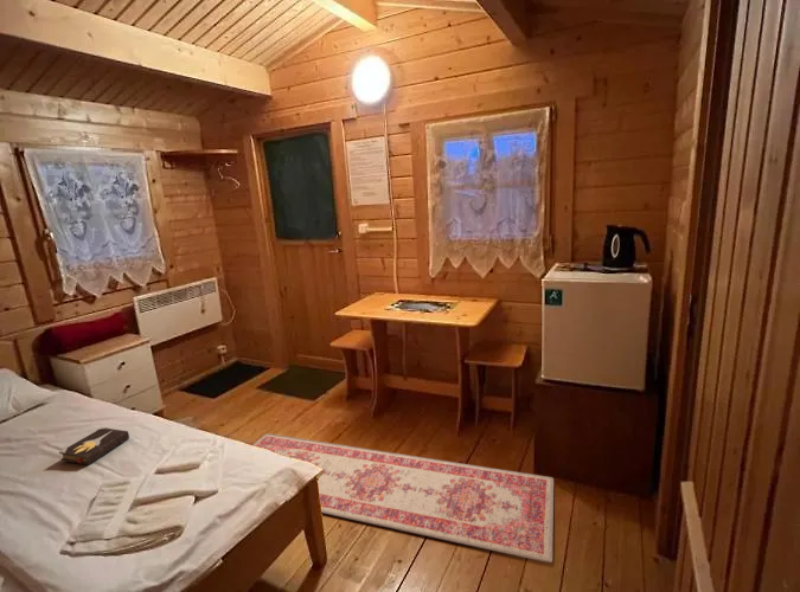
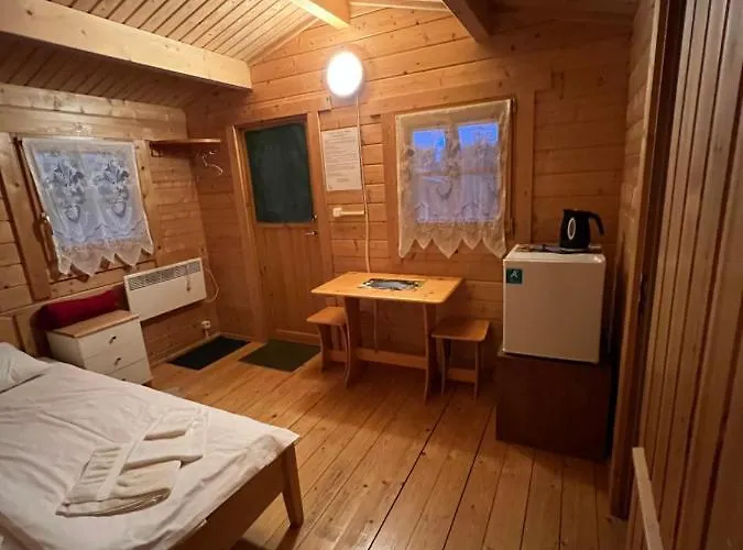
- rug [251,432,555,564]
- hardback book [58,426,130,466]
